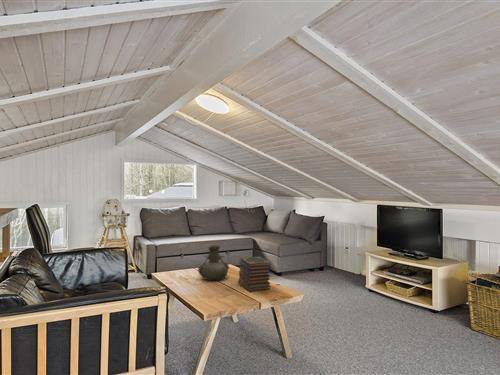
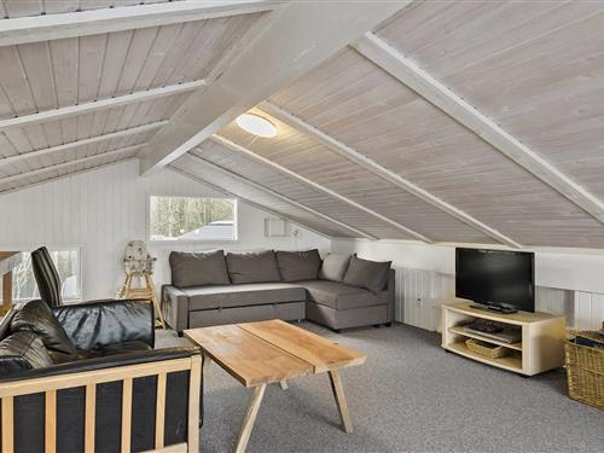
- book stack [237,256,272,293]
- vase [196,244,230,281]
